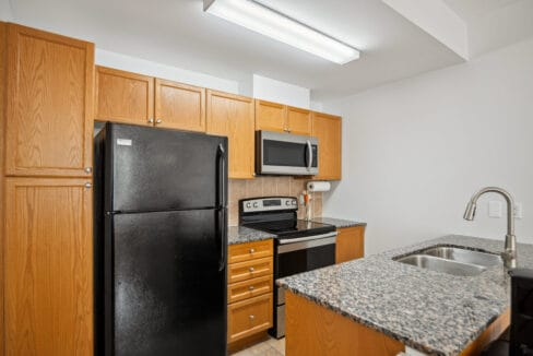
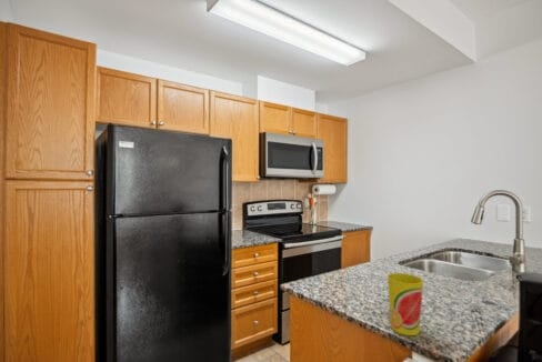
+ cup [387,272,424,336]
